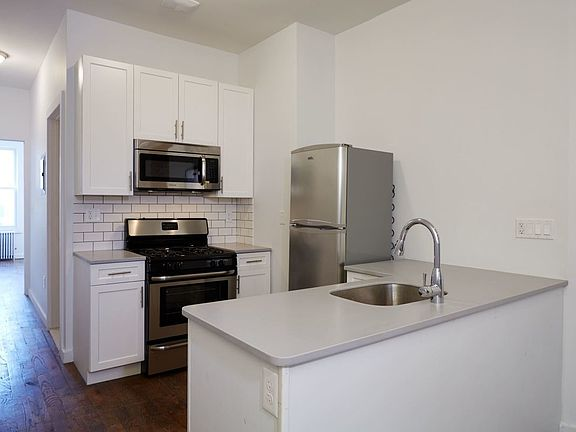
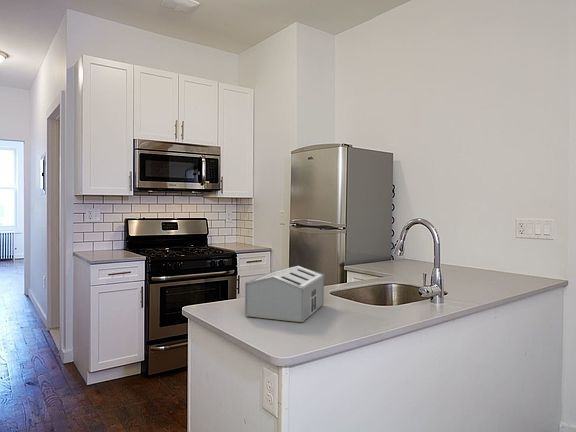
+ toaster [244,265,325,323]
